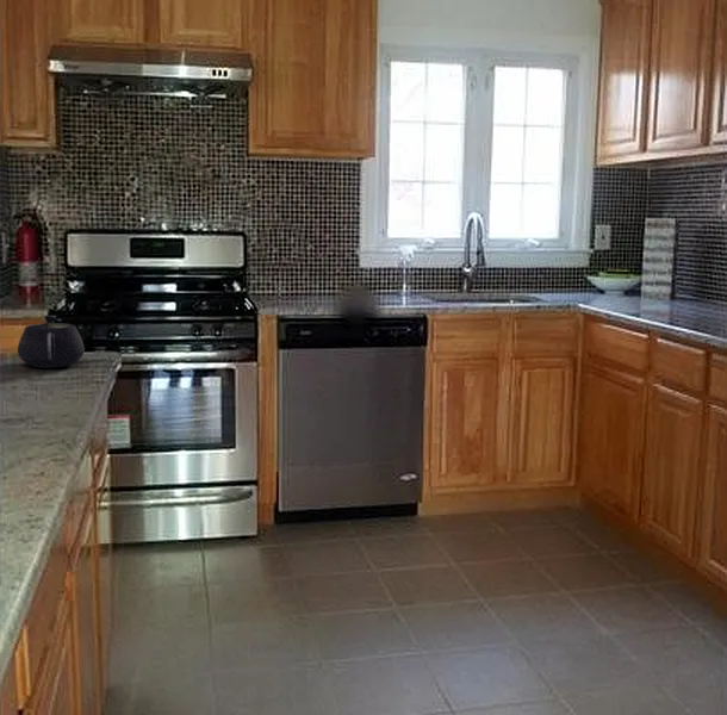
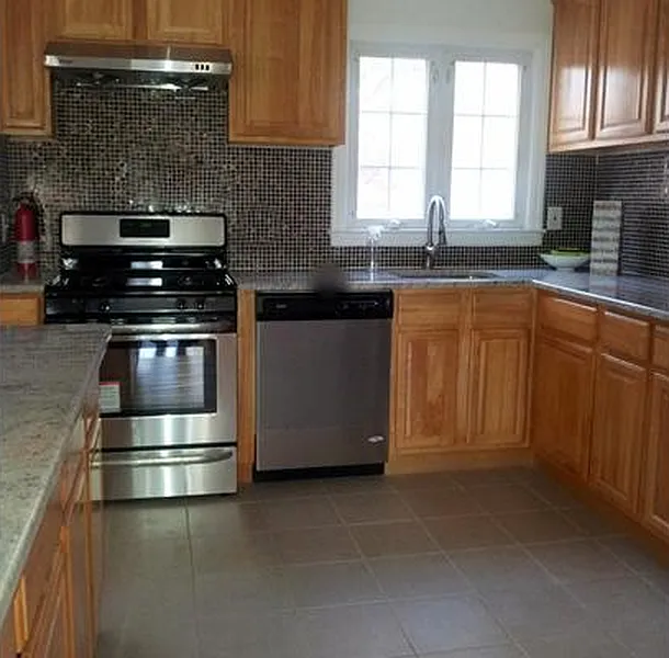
- teapot [17,315,86,368]
